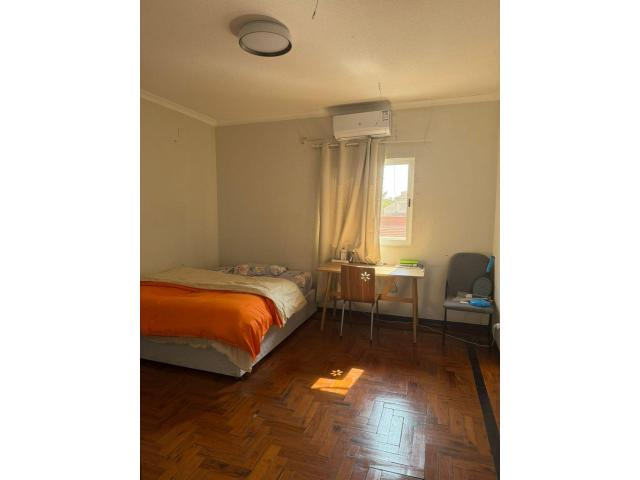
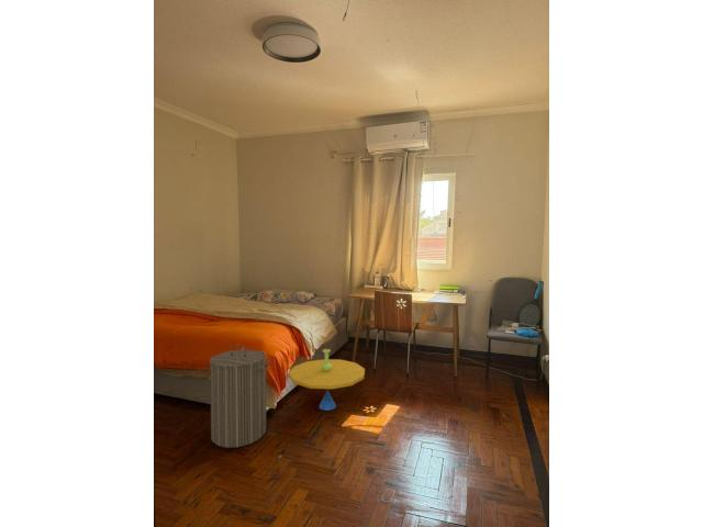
+ laundry hamper [209,344,271,449]
+ side table [288,348,366,412]
